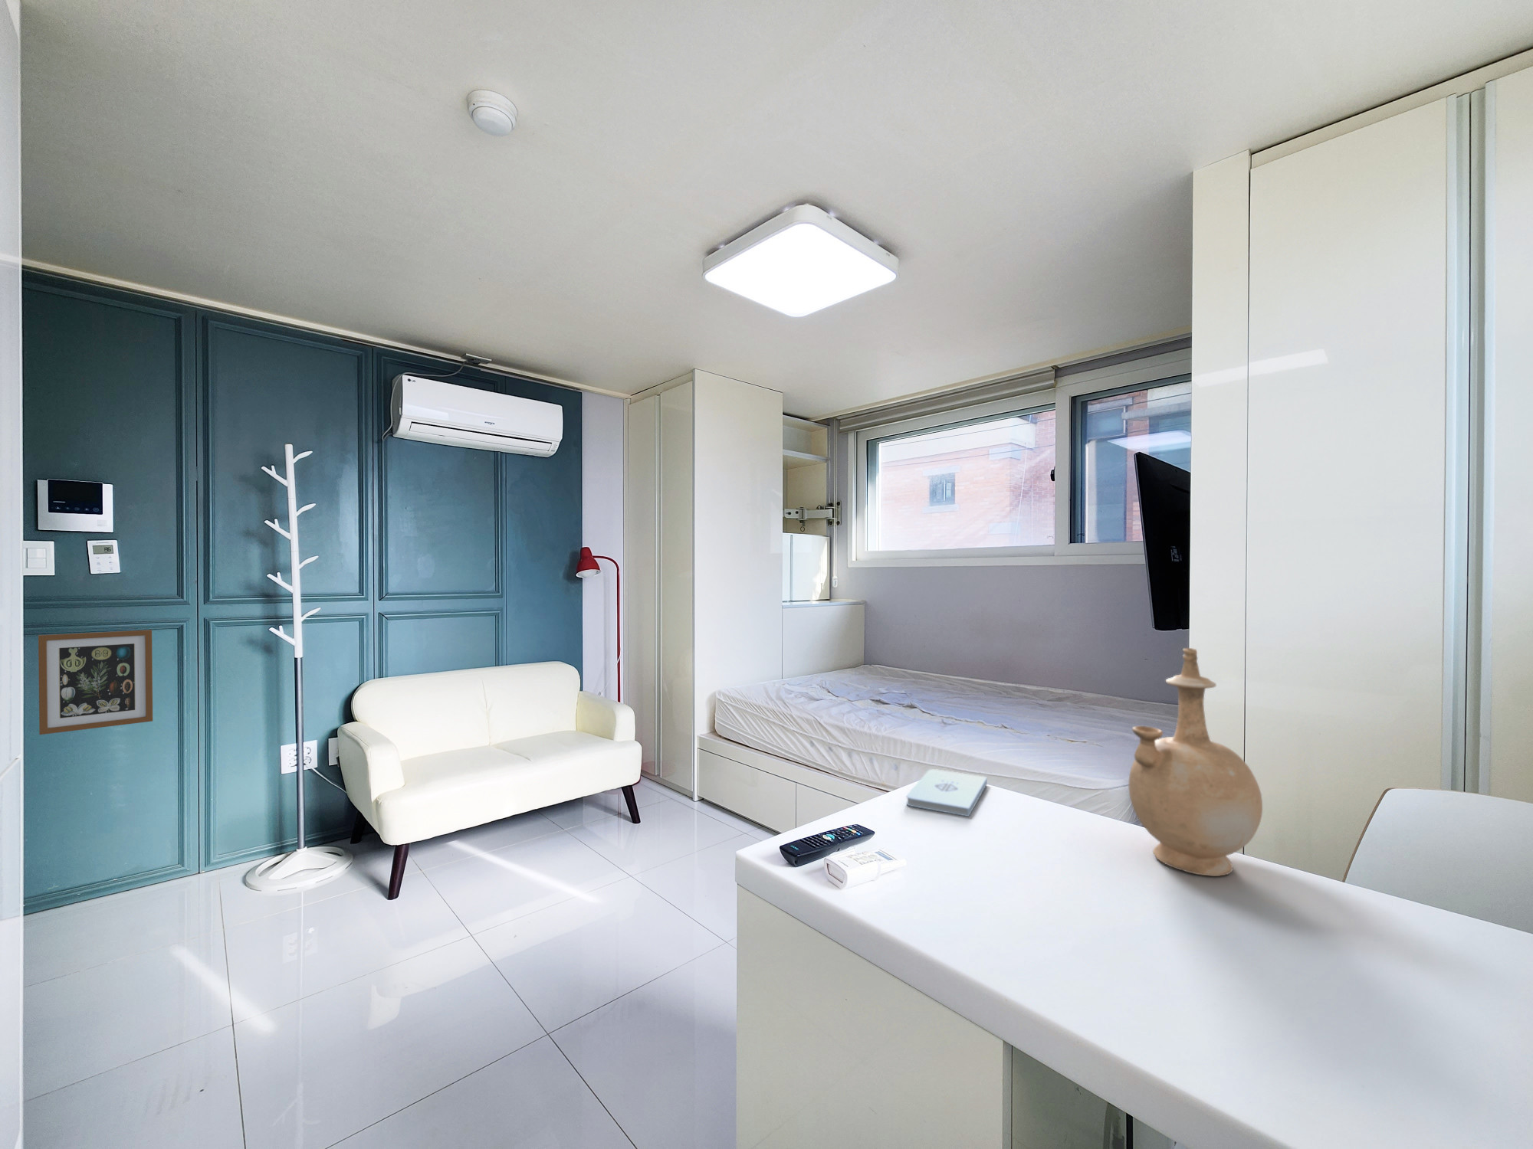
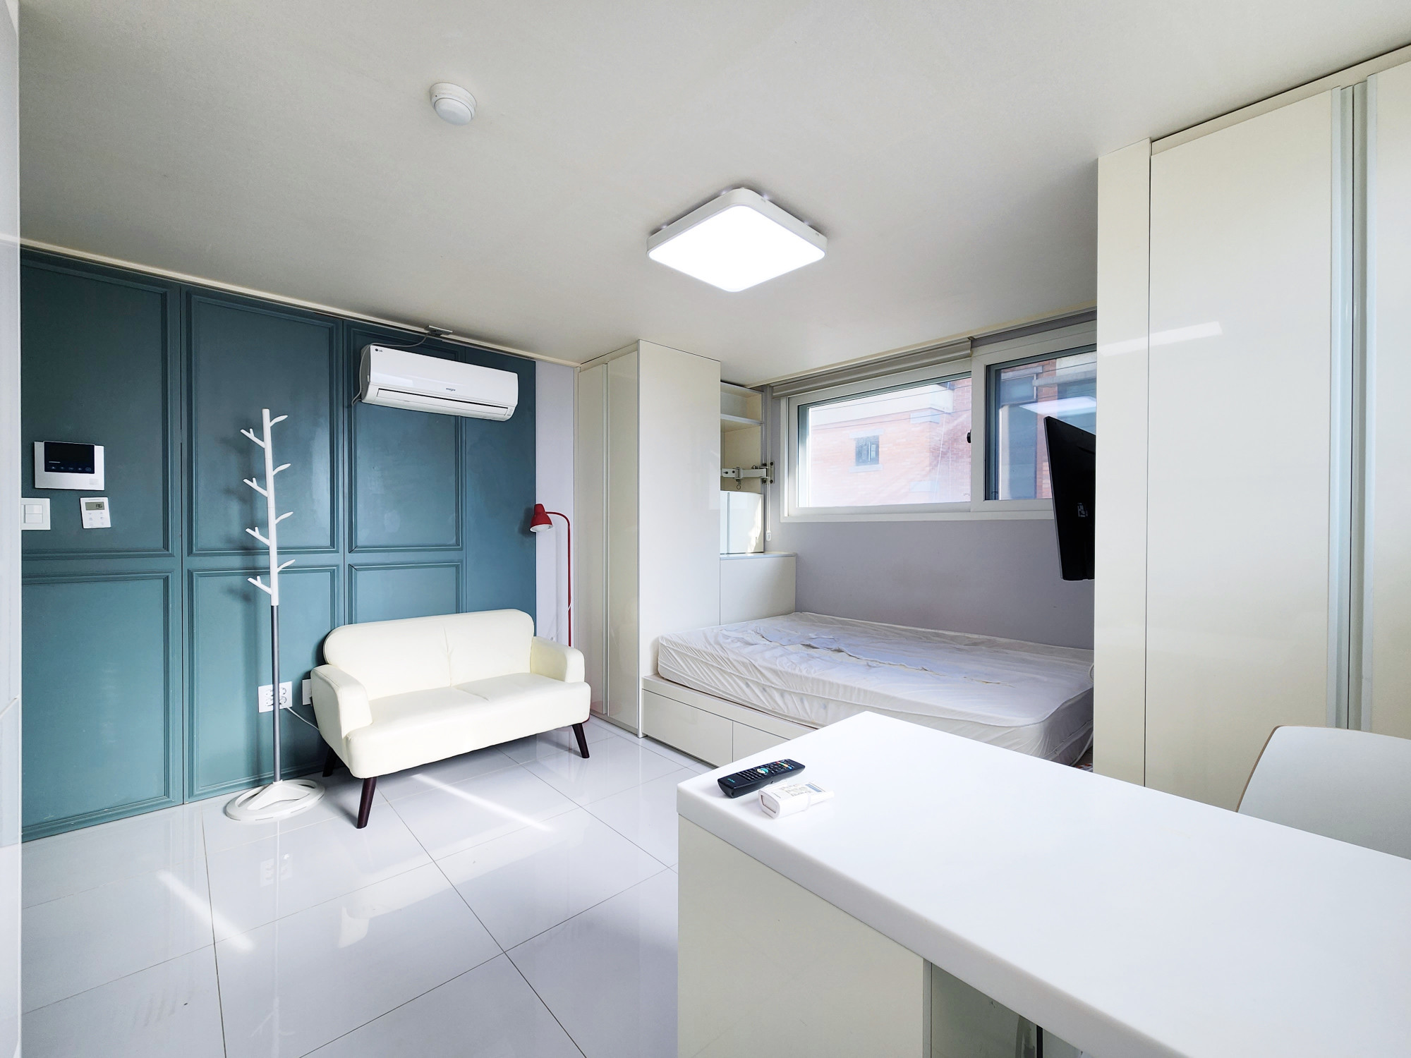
- wall art [37,629,153,735]
- vase [1129,647,1263,877]
- notepad [907,769,989,817]
